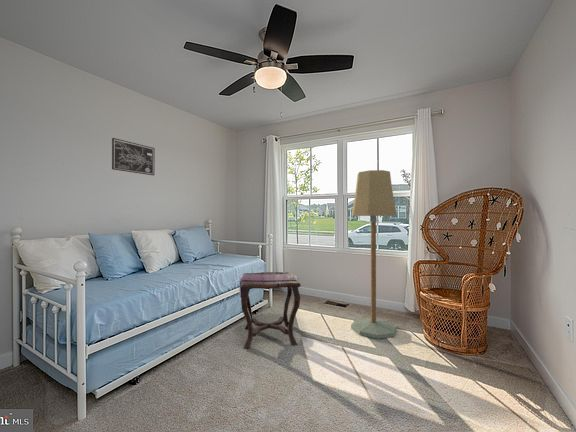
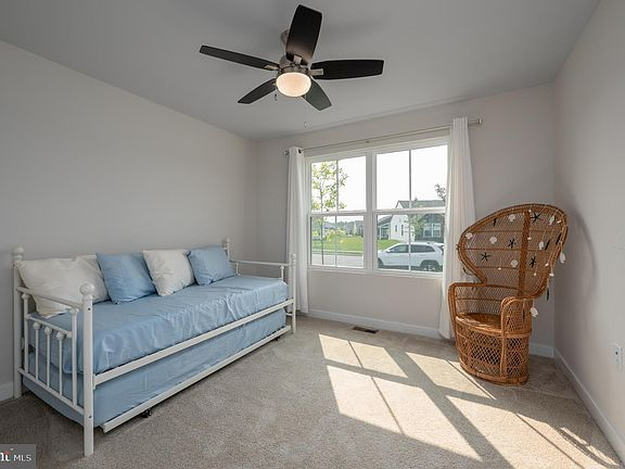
- side table [238,271,302,349]
- wall art [111,137,156,176]
- floor lamp [350,169,398,340]
